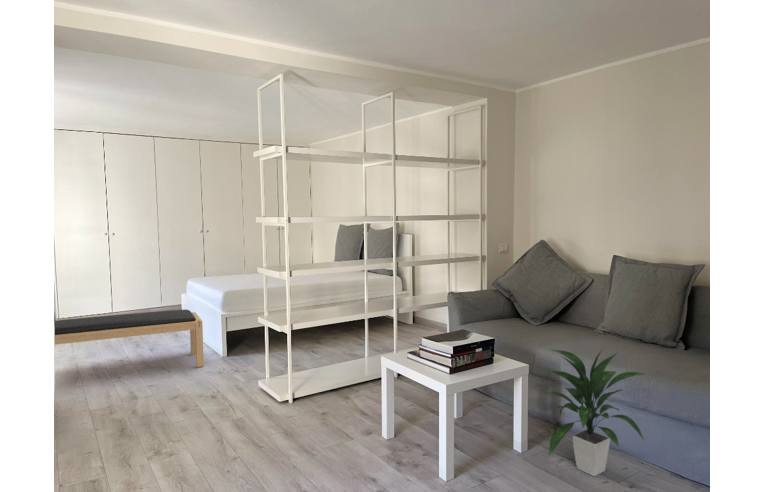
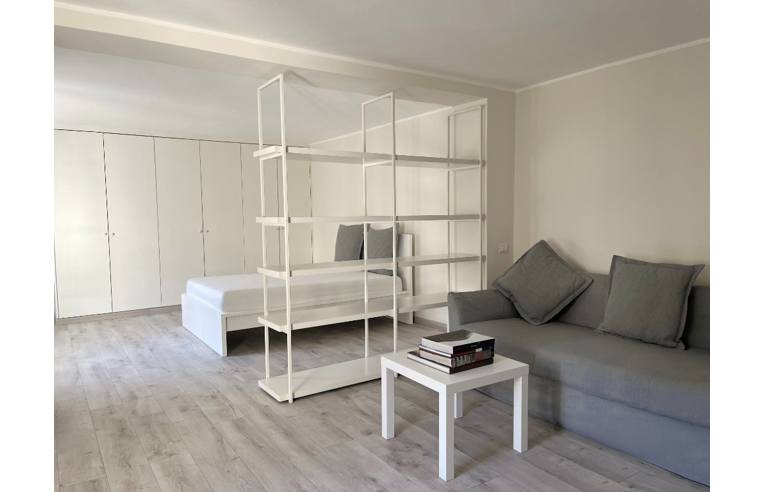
- bench [54,309,205,368]
- indoor plant [546,346,647,477]
